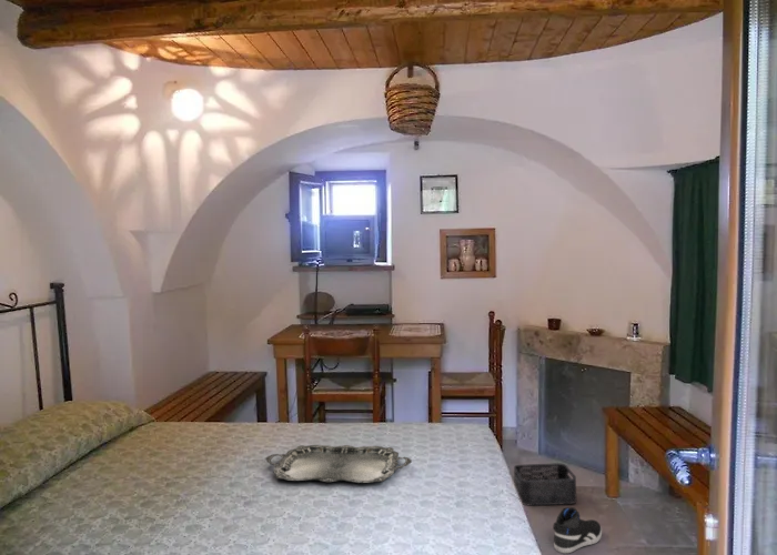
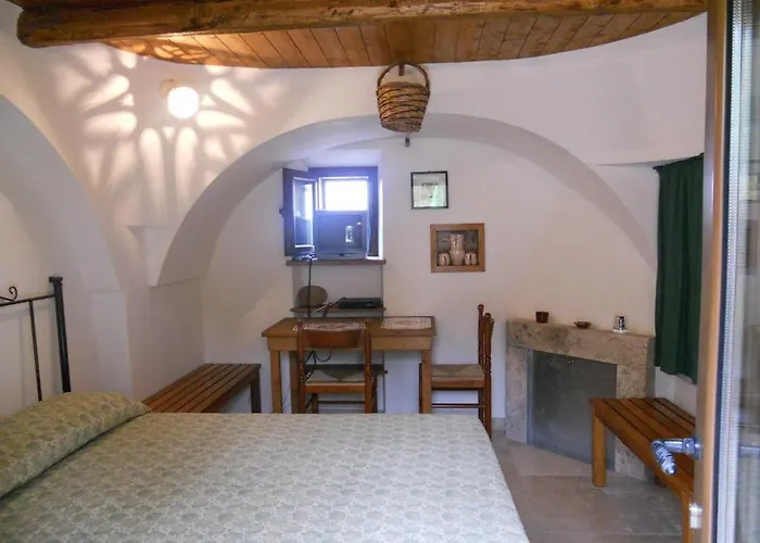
- storage bin [513,462,577,506]
- sneaker [552,506,603,554]
- serving tray [264,444,413,484]
